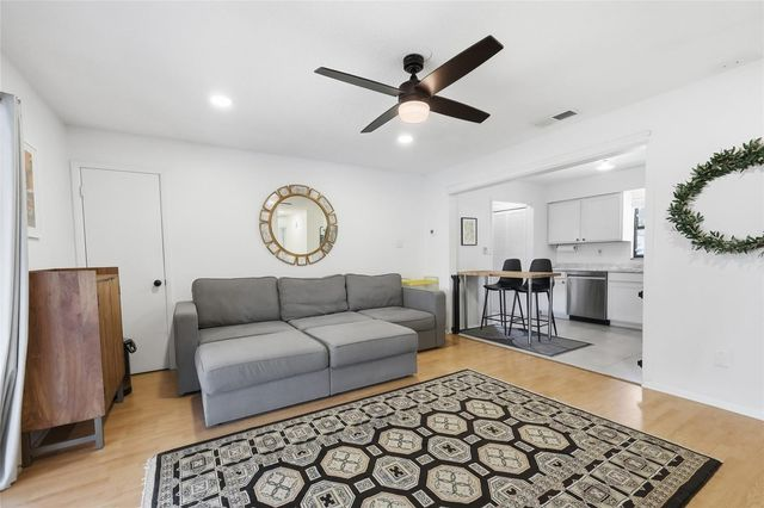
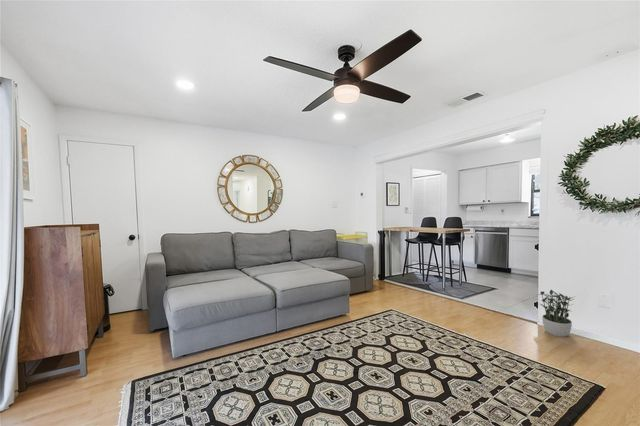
+ potted plant [535,289,577,338]
